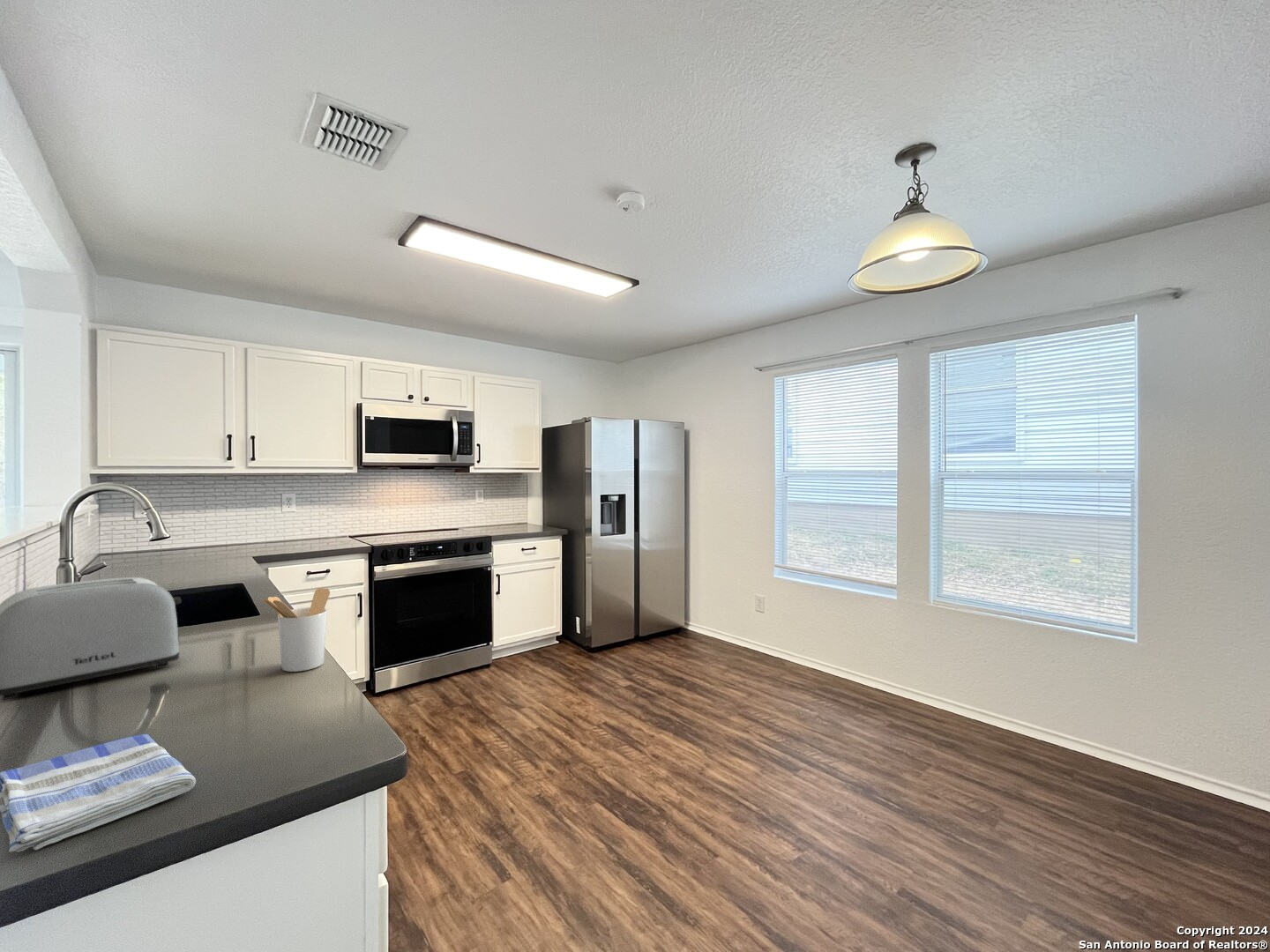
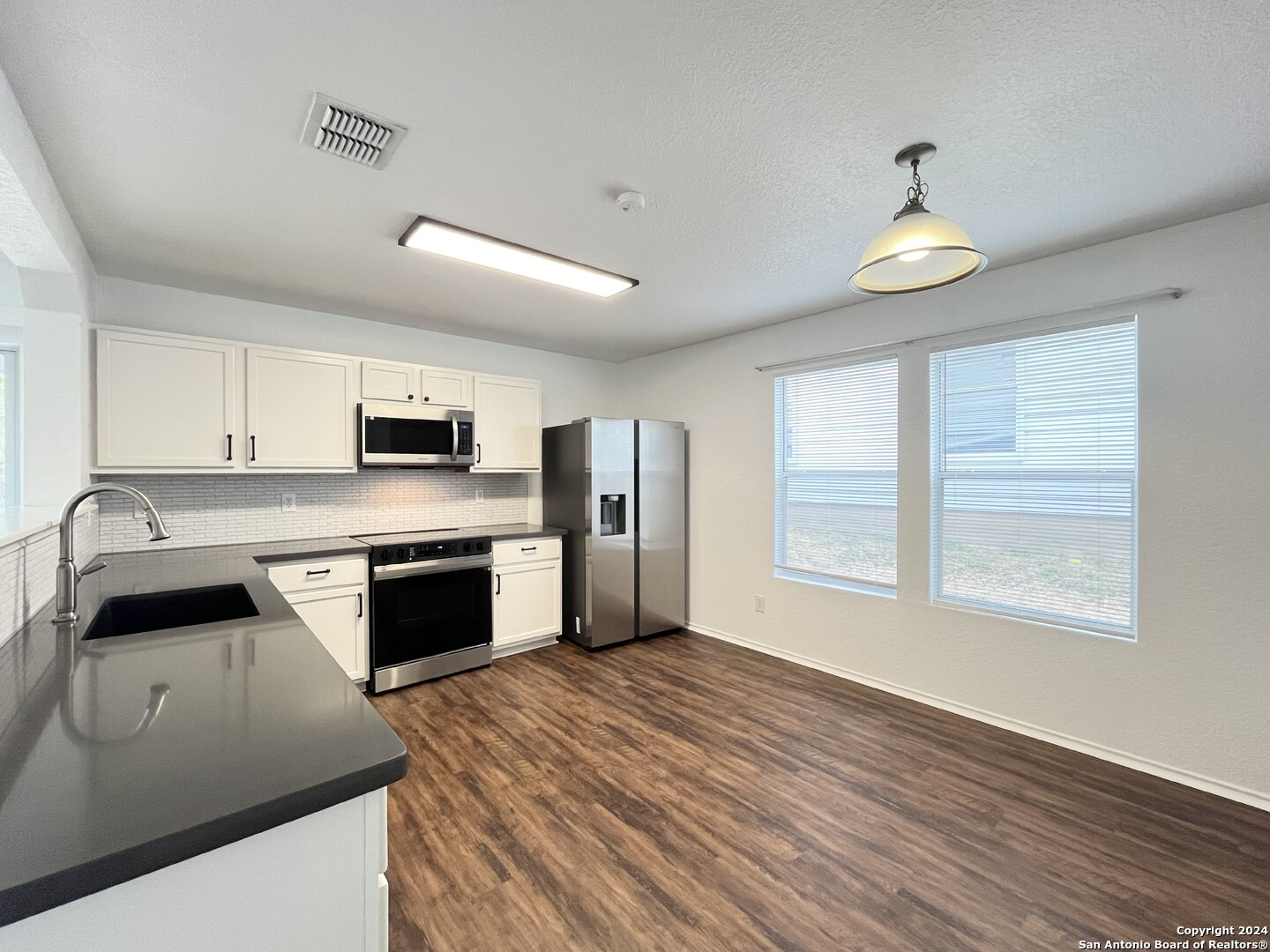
- utensil holder [259,587,331,673]
- dish towel [0,733,197,853]
- toaster [0,576,183,701]
